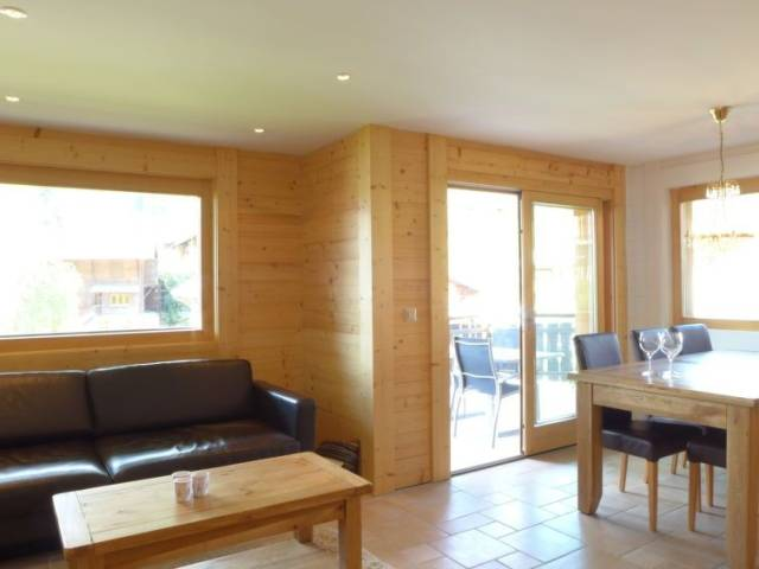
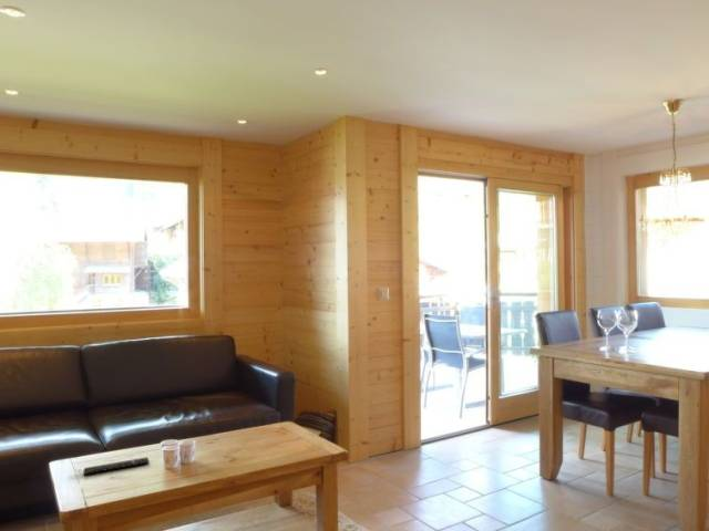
+ remote control [83,456,151,476]
